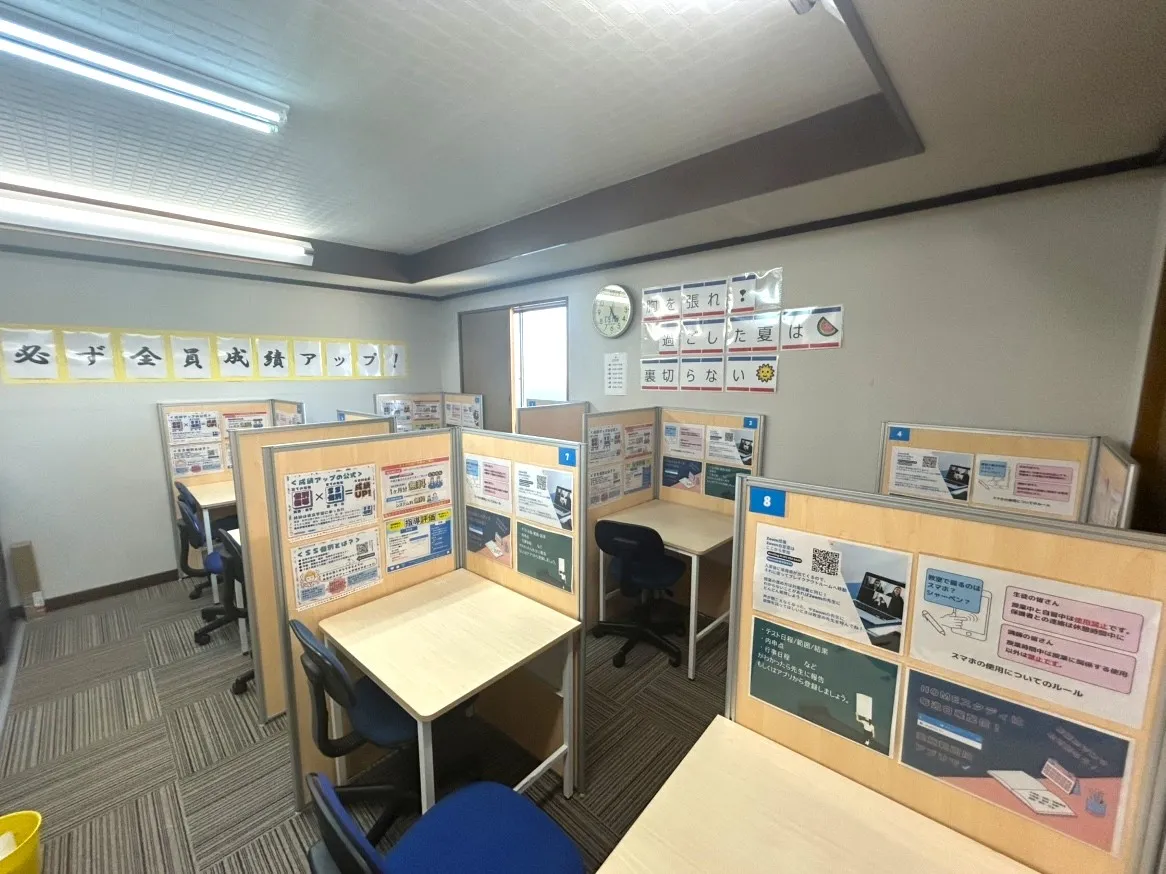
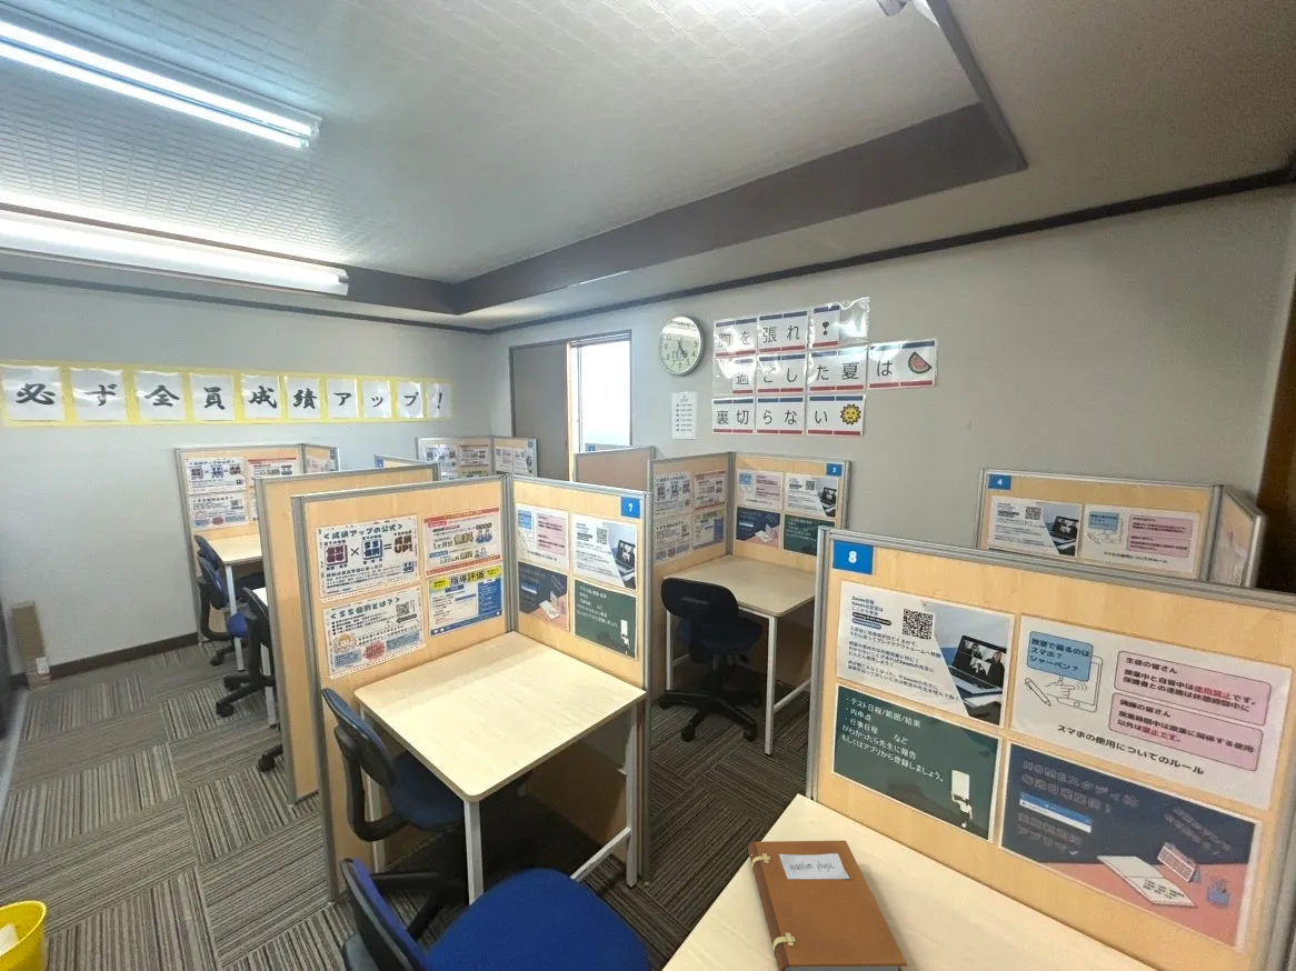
+ notebook [747,839,908,971]
